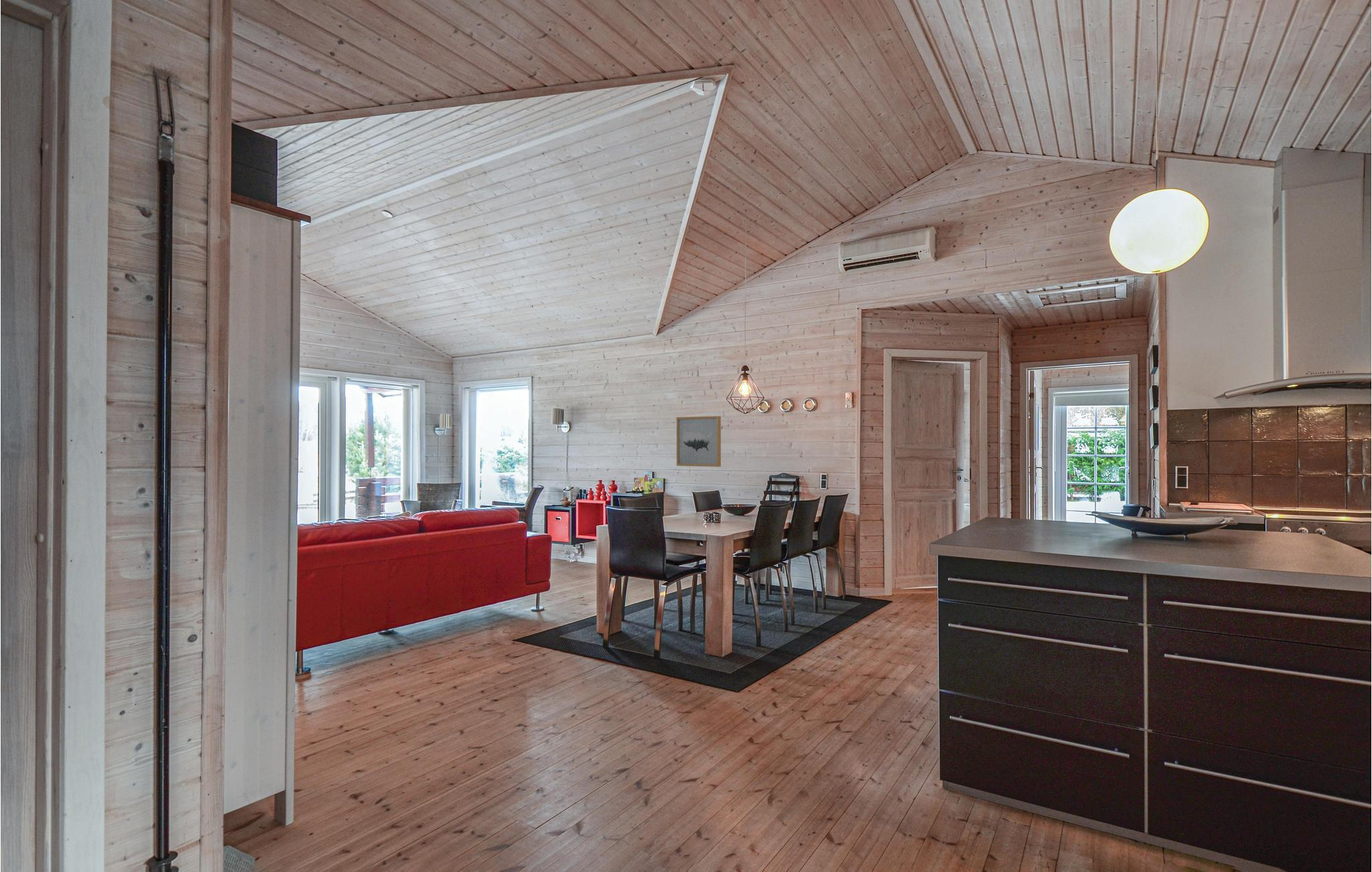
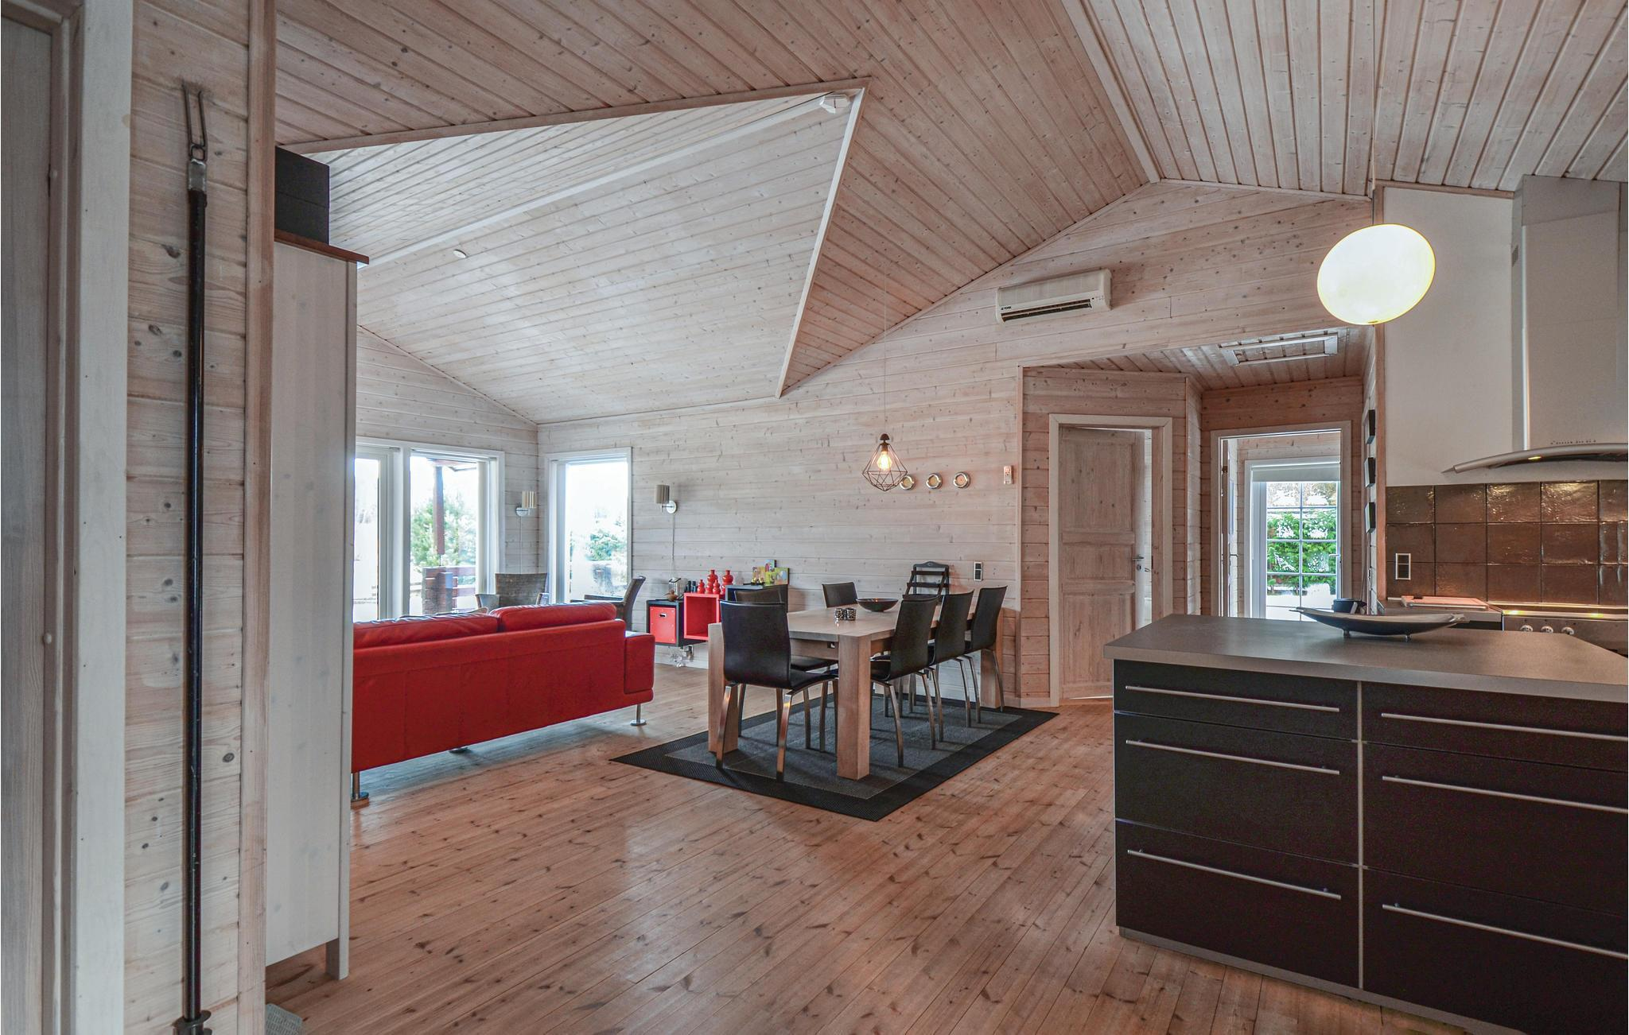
- wall art [676,415,722,467]
